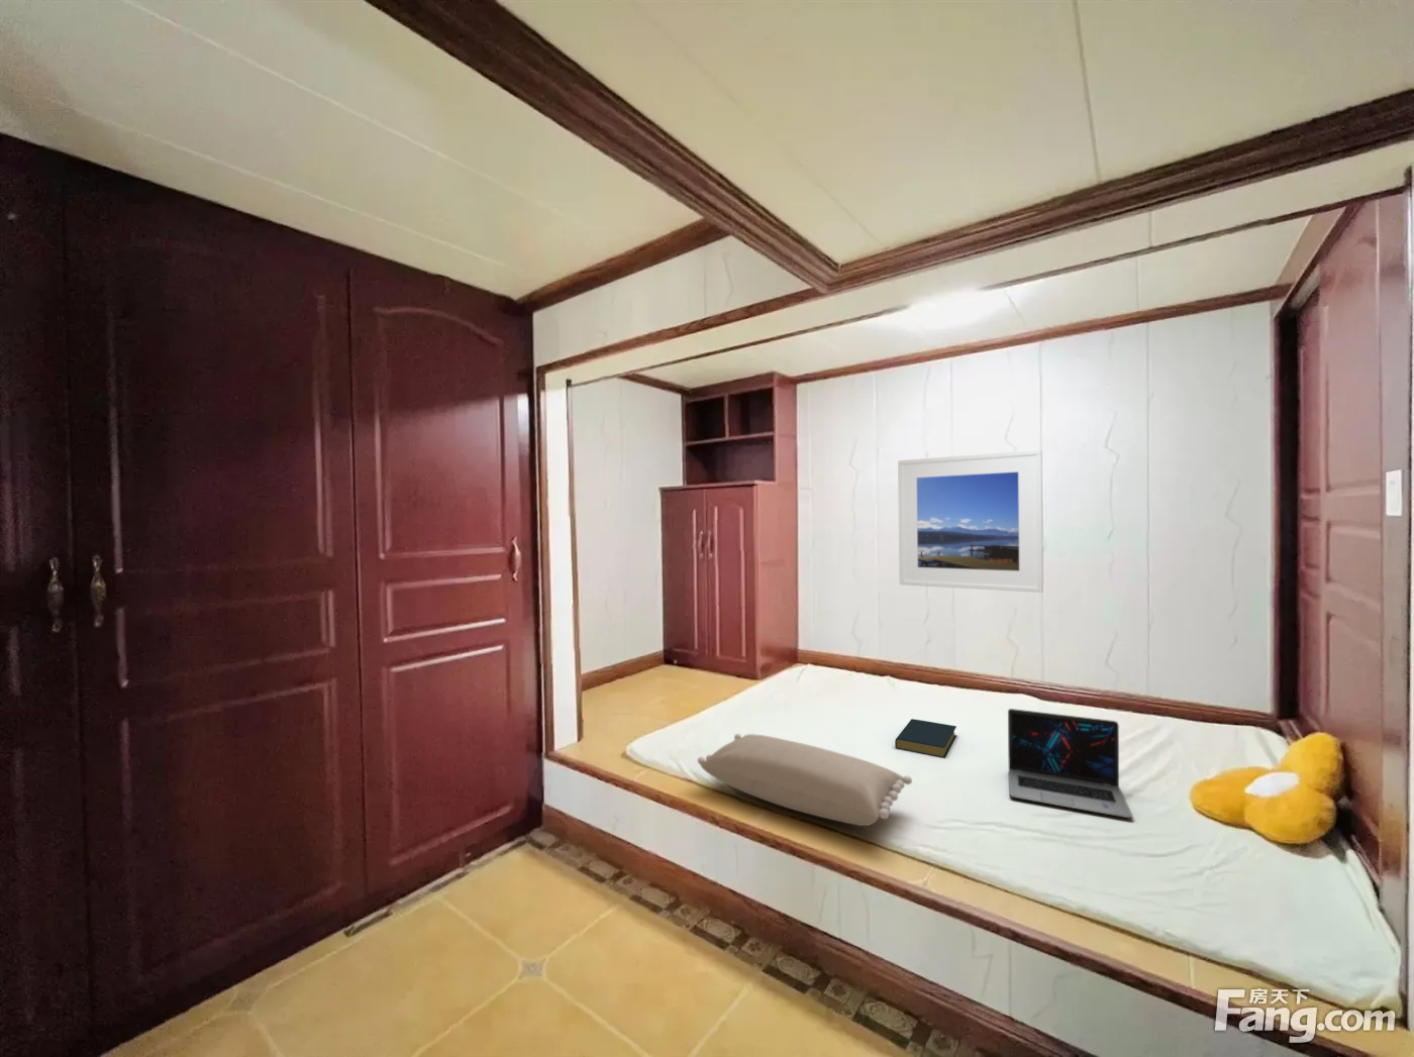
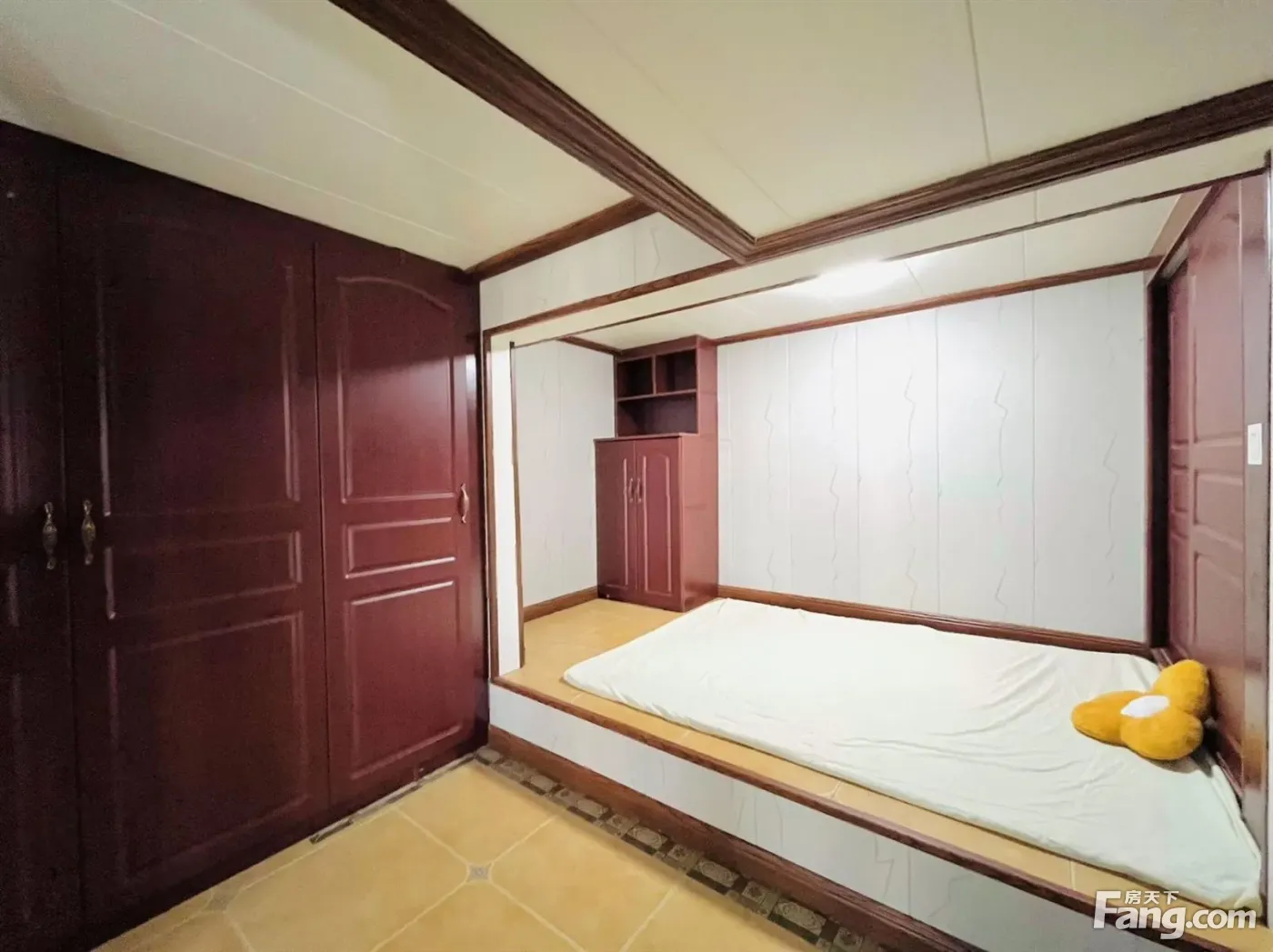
- laptop [1007,707,1133,818]
- hardback book [894,717,957,759]
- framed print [896,450,1044,594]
- pillow [696,733,913,827]
